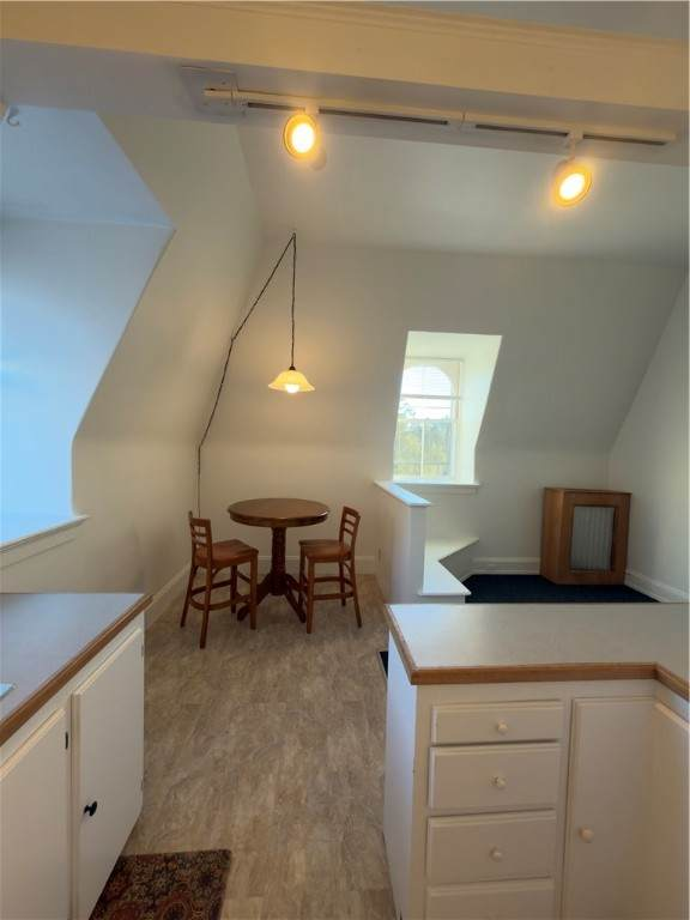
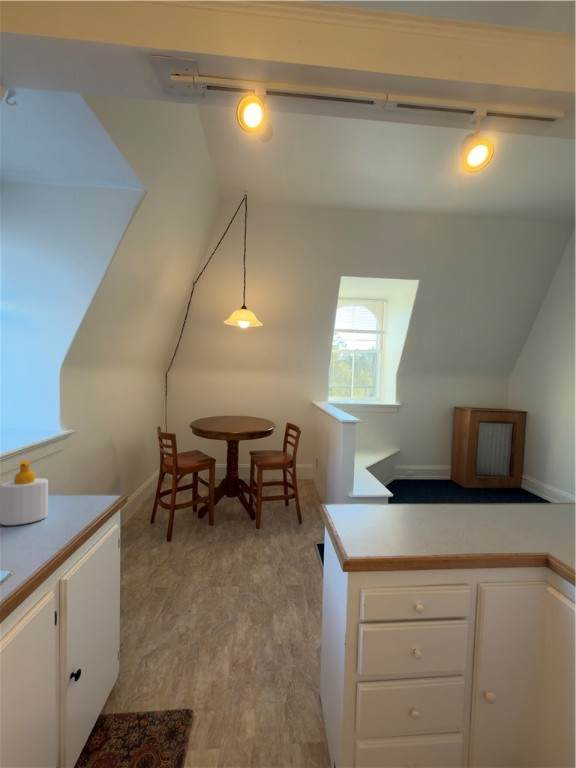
+ soap bottle [0,459,49,526]
